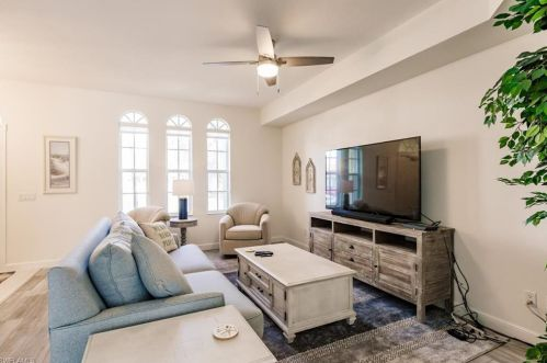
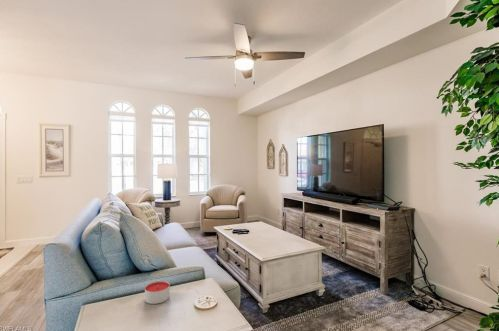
+ candle [144,280,171,305]
